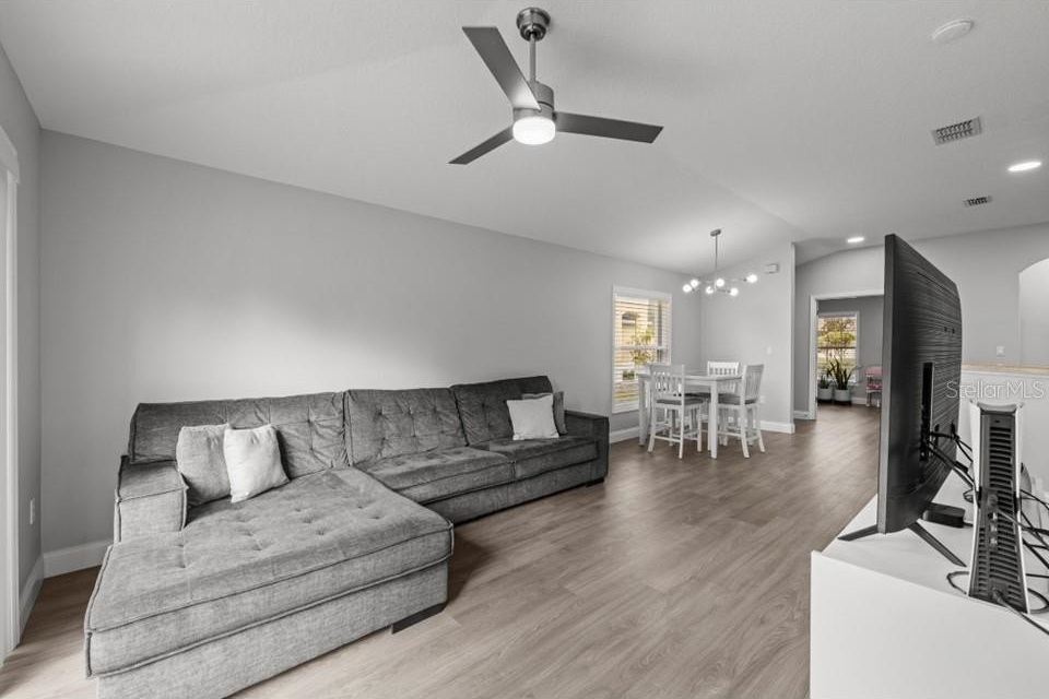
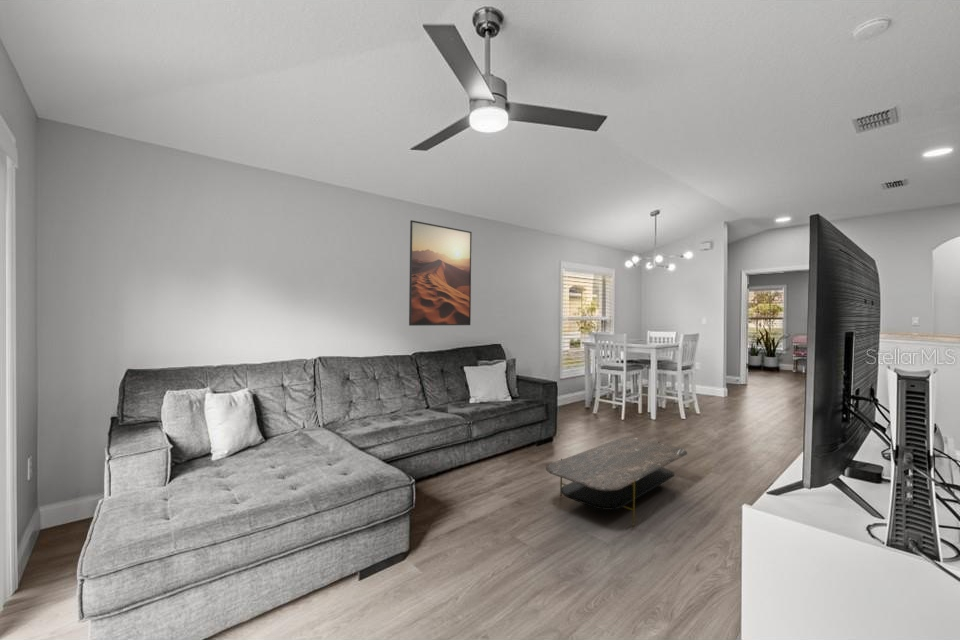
+ coffee table [545,436,688,527]
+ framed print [408,219,473,327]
